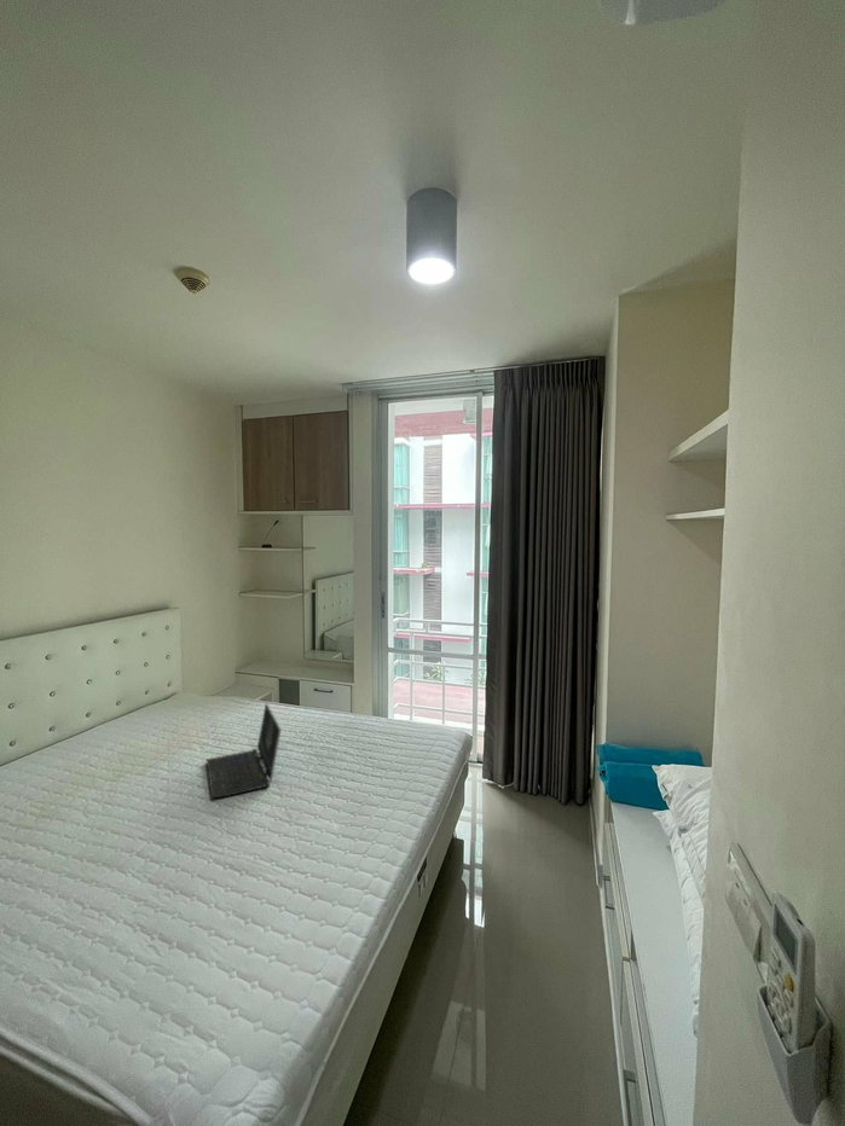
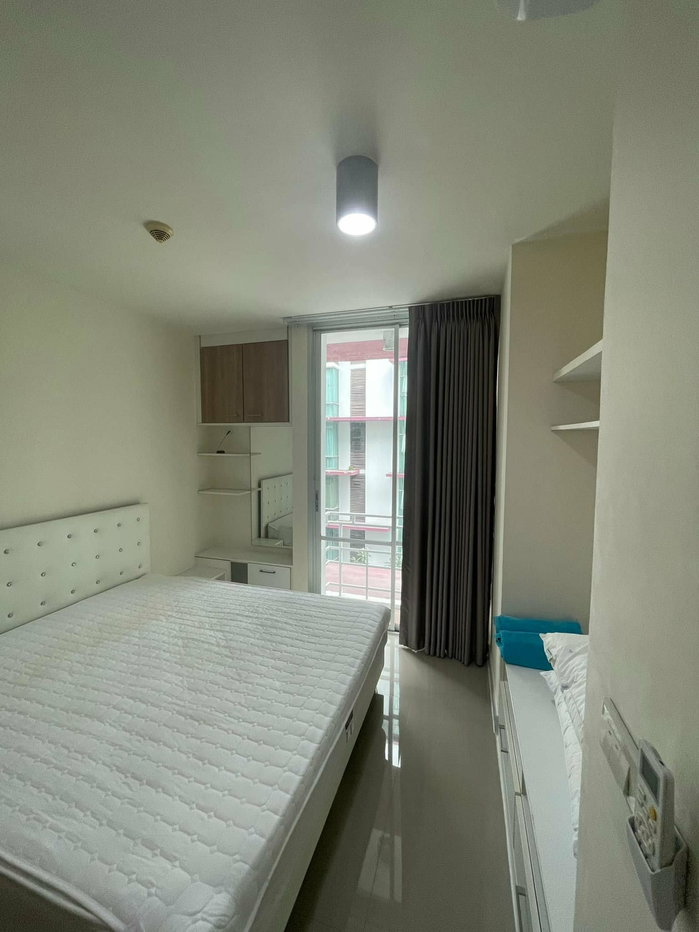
- laptop computer [206,702,283,799]
